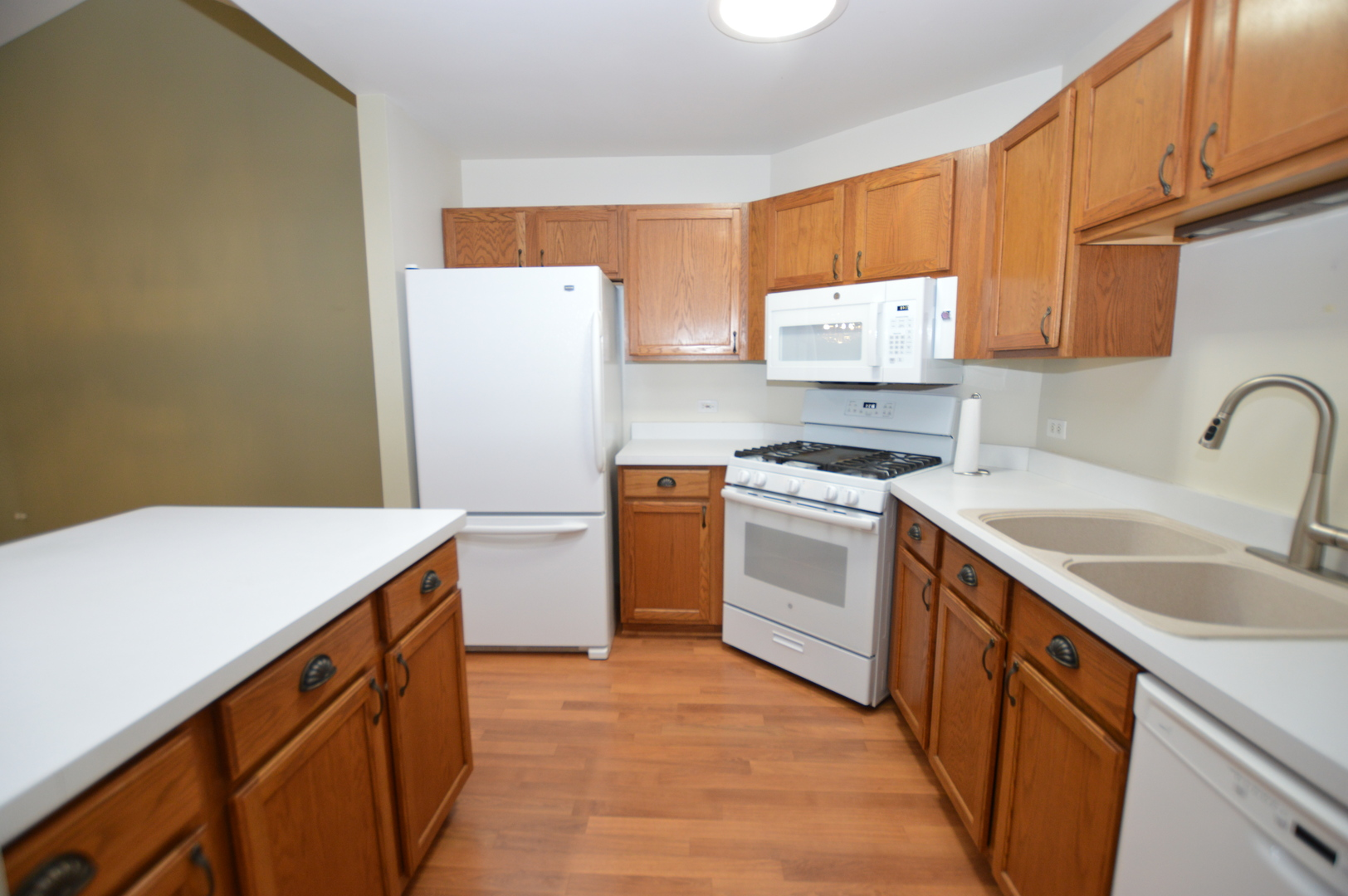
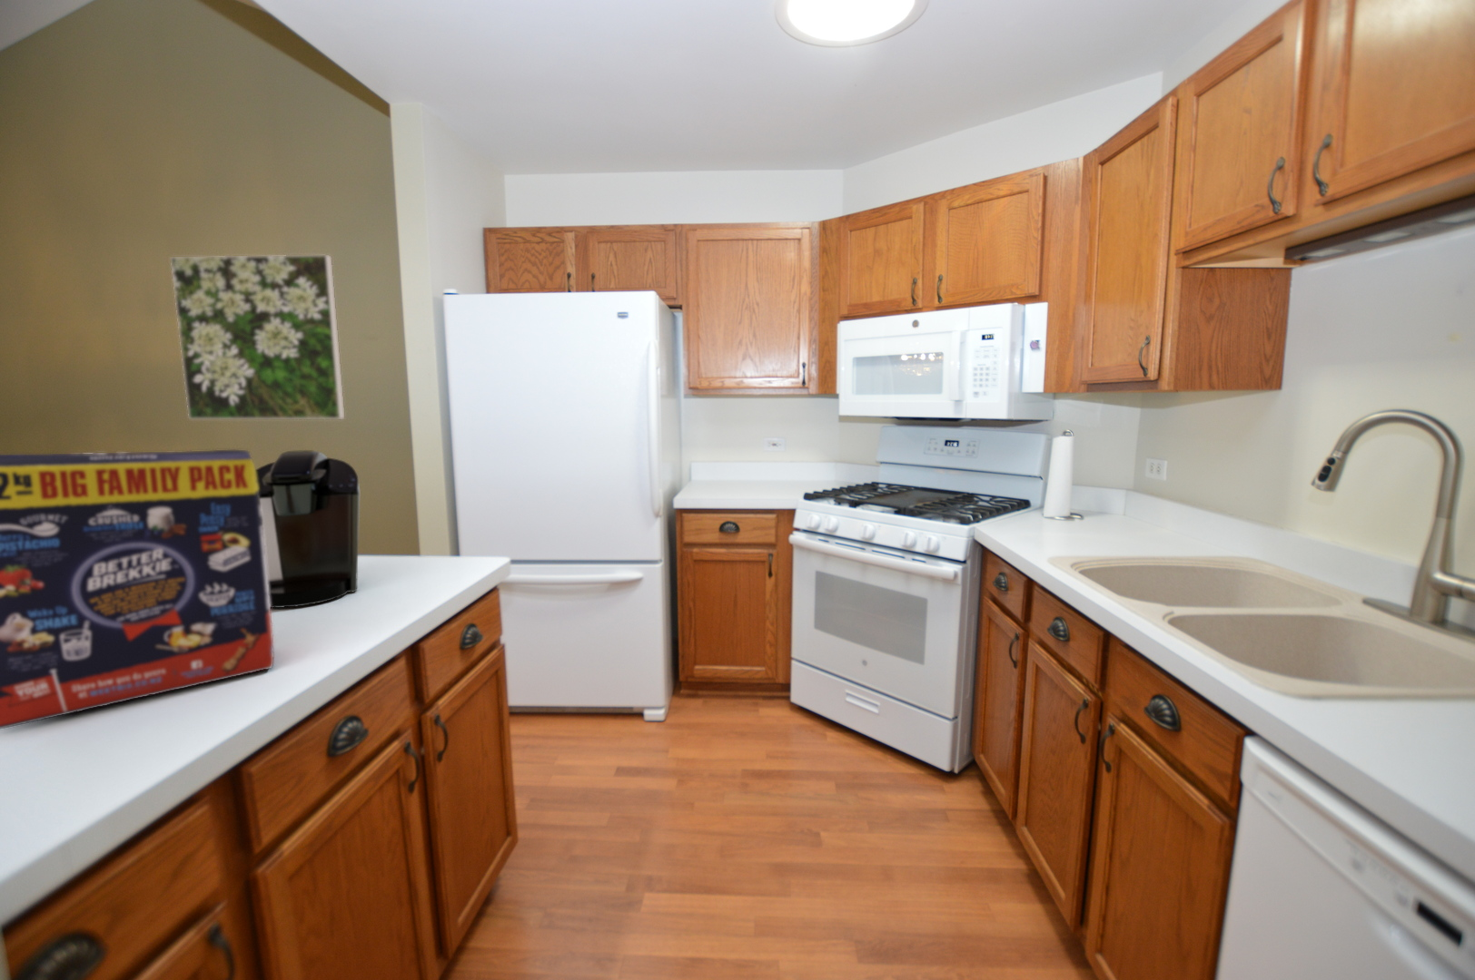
+ coffee maker [255,450,361,609]
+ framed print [170,254,346,420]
+ cereal box [0,450,276,730]
